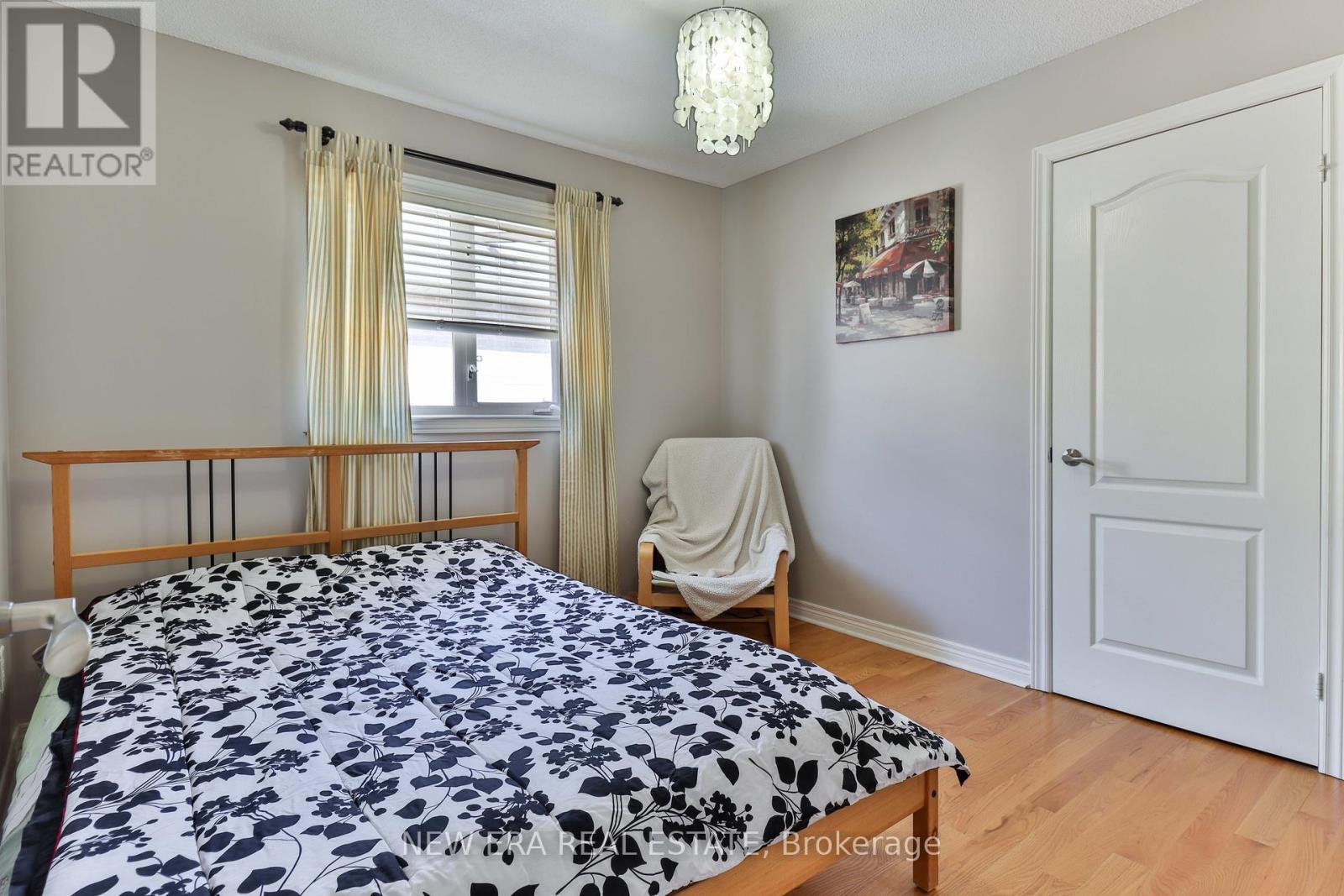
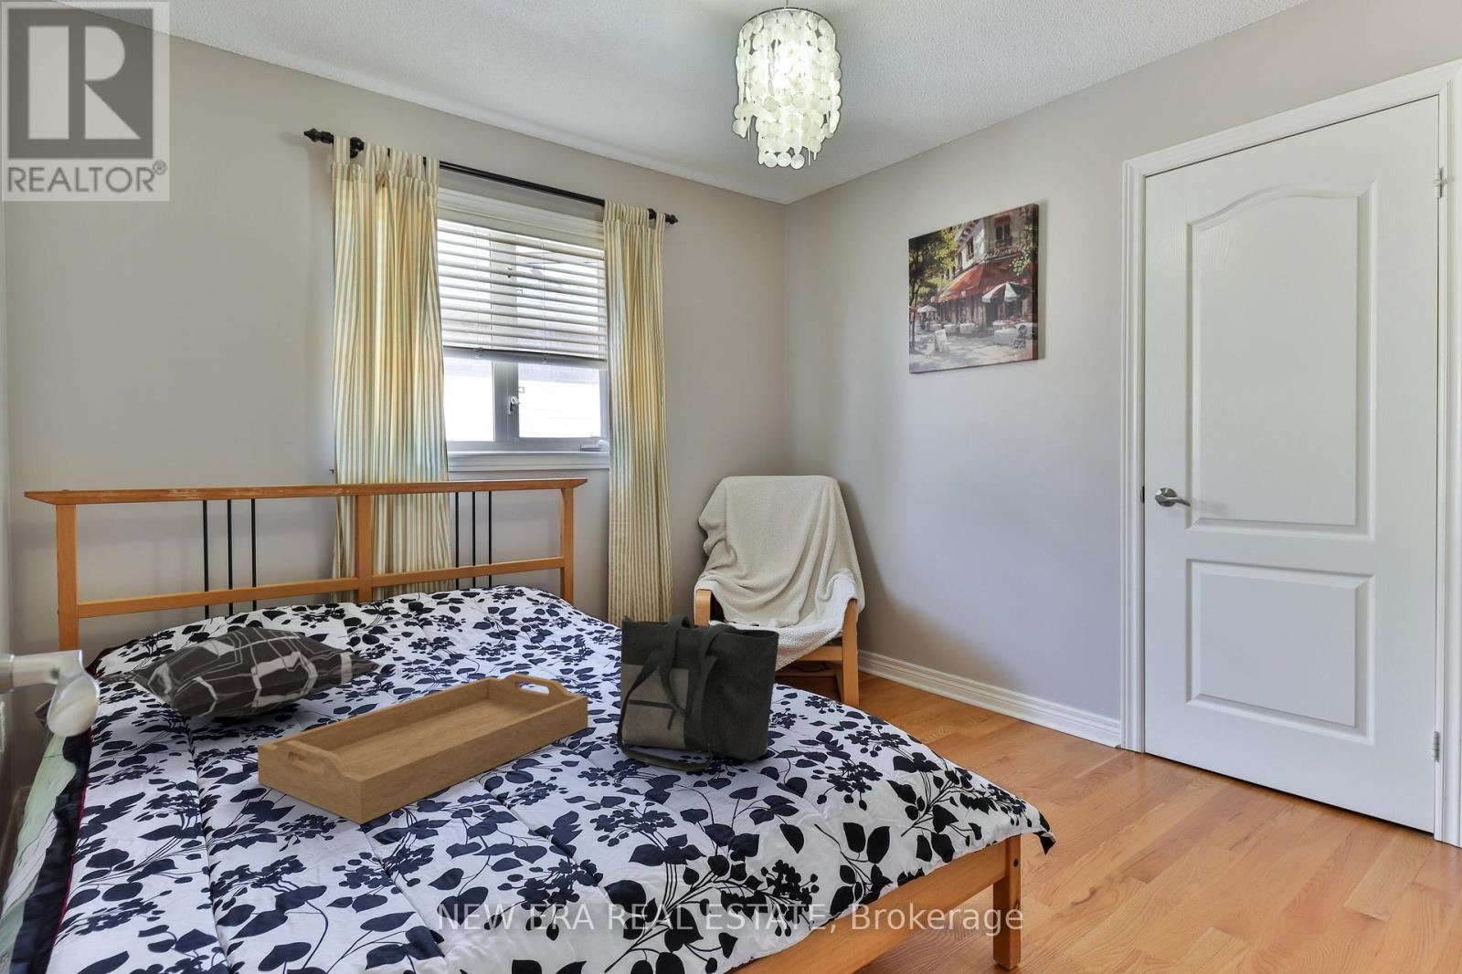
+ decorative pillow [96,626,383,719]
+ tote bag [616,614,780,772]
+ serving tray [257,673,588,825]
